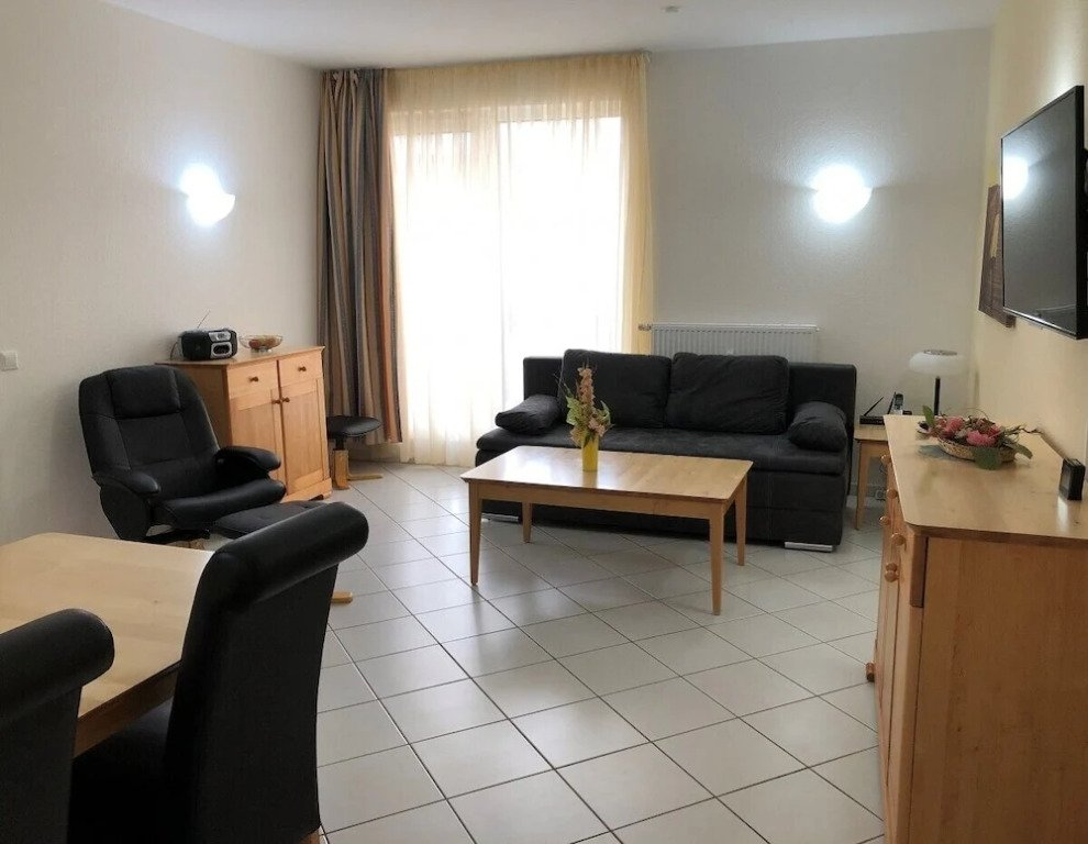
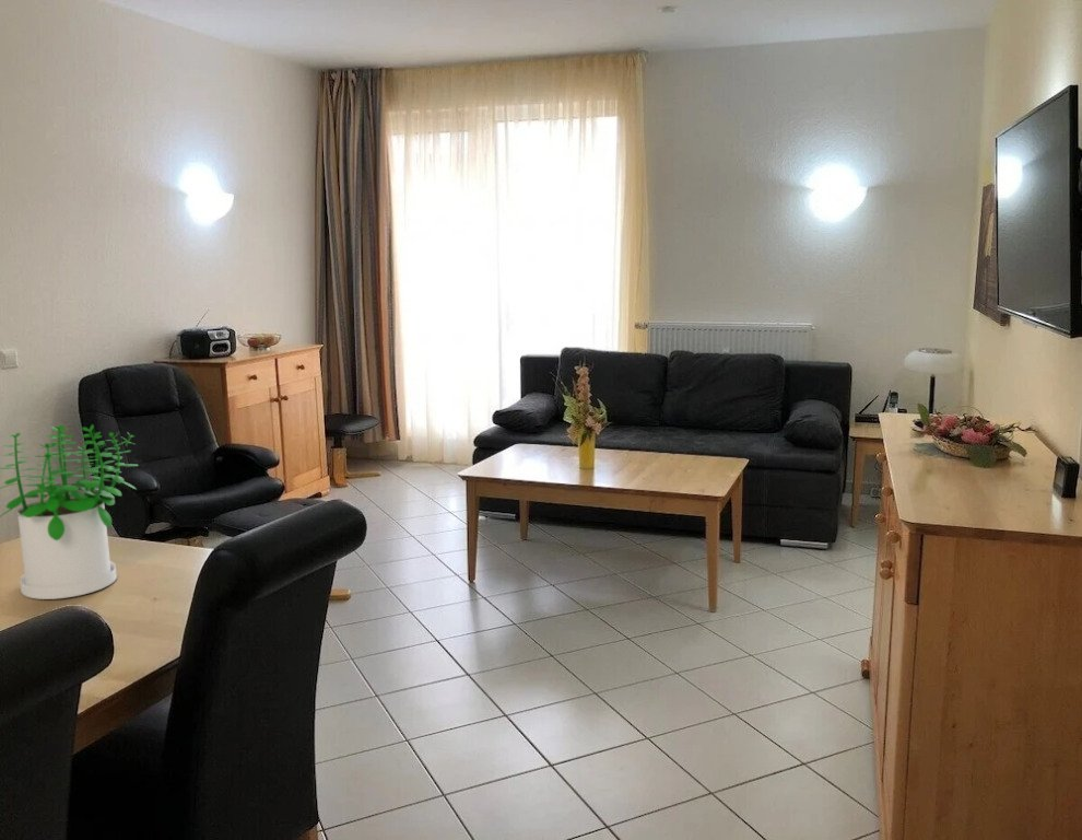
+ potted plant [0,423,140,600]
